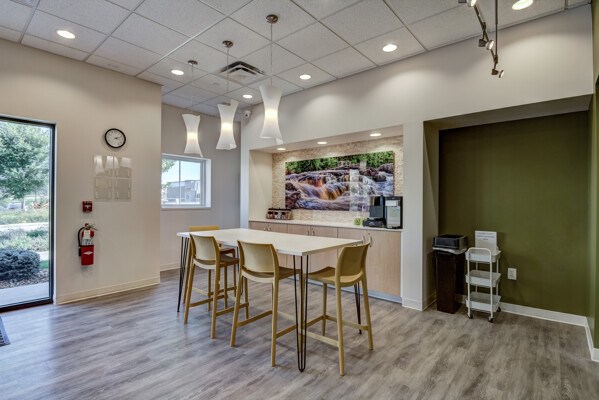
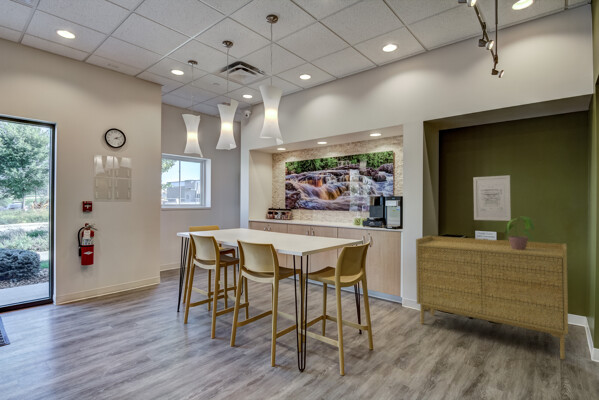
+ potted plant [504,216,535,250]
+ sideboard [415,235,569,360]
+ wall art [472,174,512,222]
